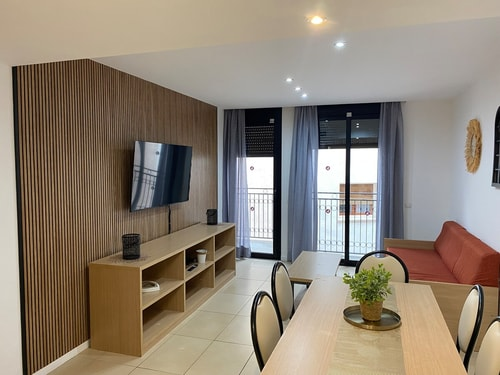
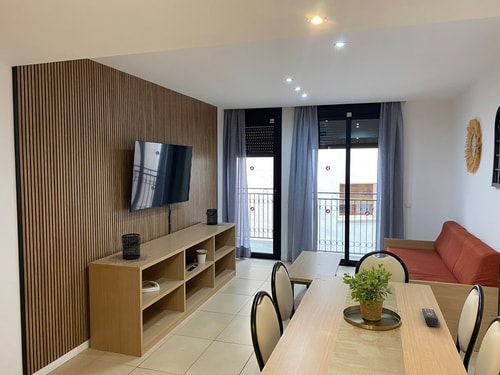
+ remote control [421,307,439,328]
